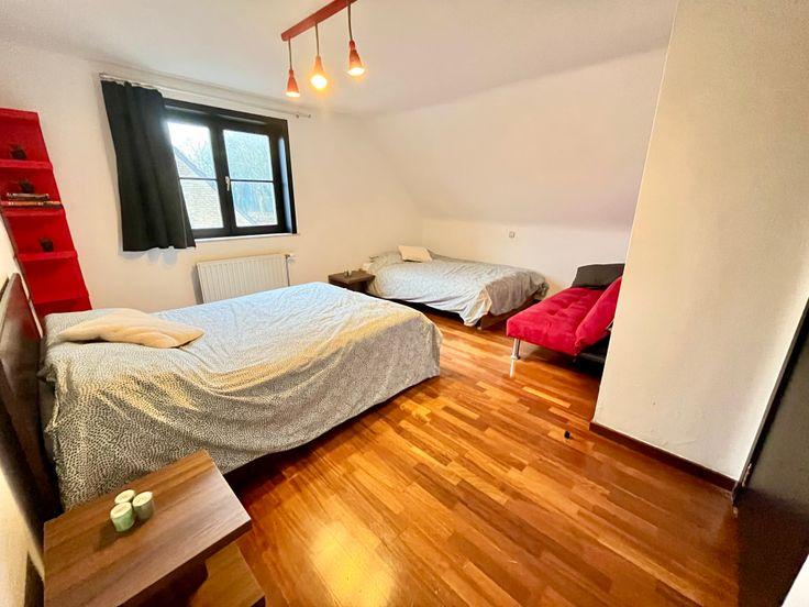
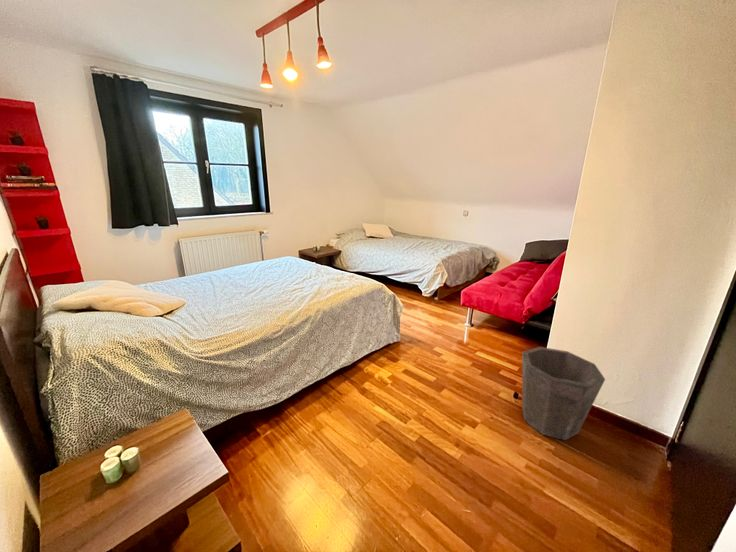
+ waste bin [521,346,606,441]
